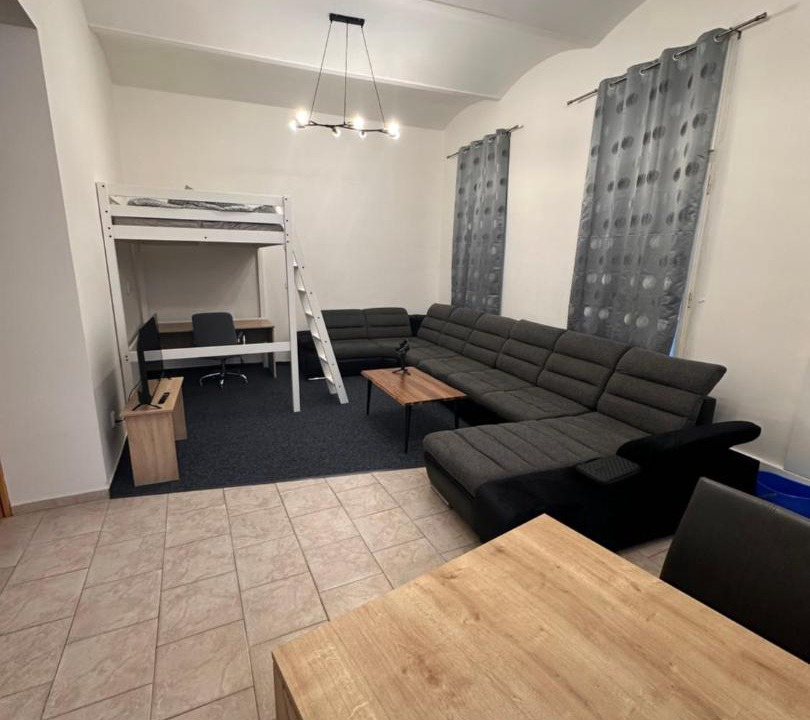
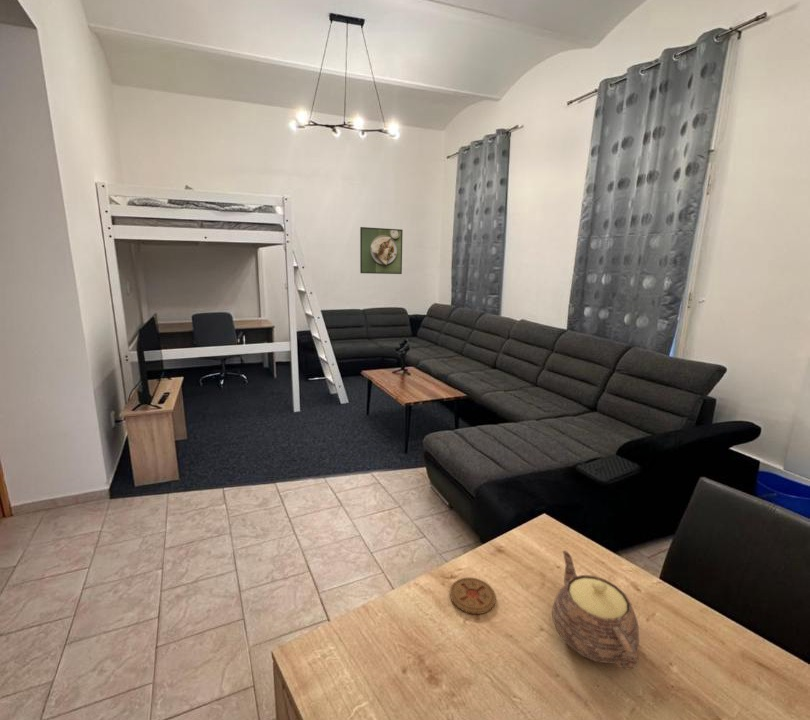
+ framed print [359,226,404,275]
+ teapot [551,549,640,671]
+ coaster [449,576,497,615]
